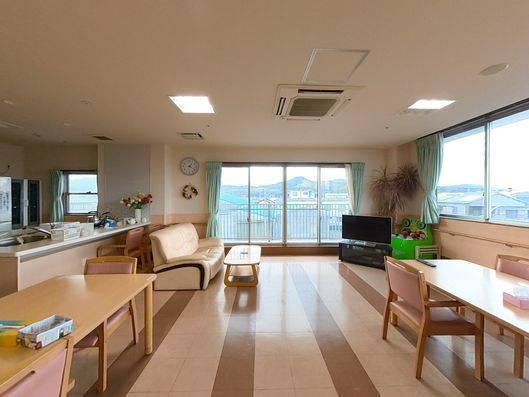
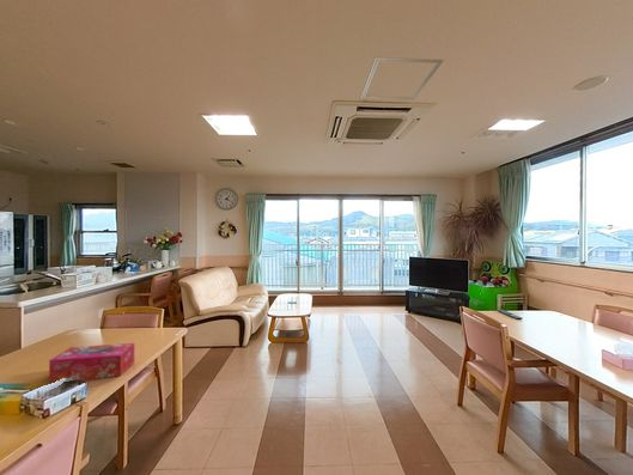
+ tissue box [48,342,135,383]
